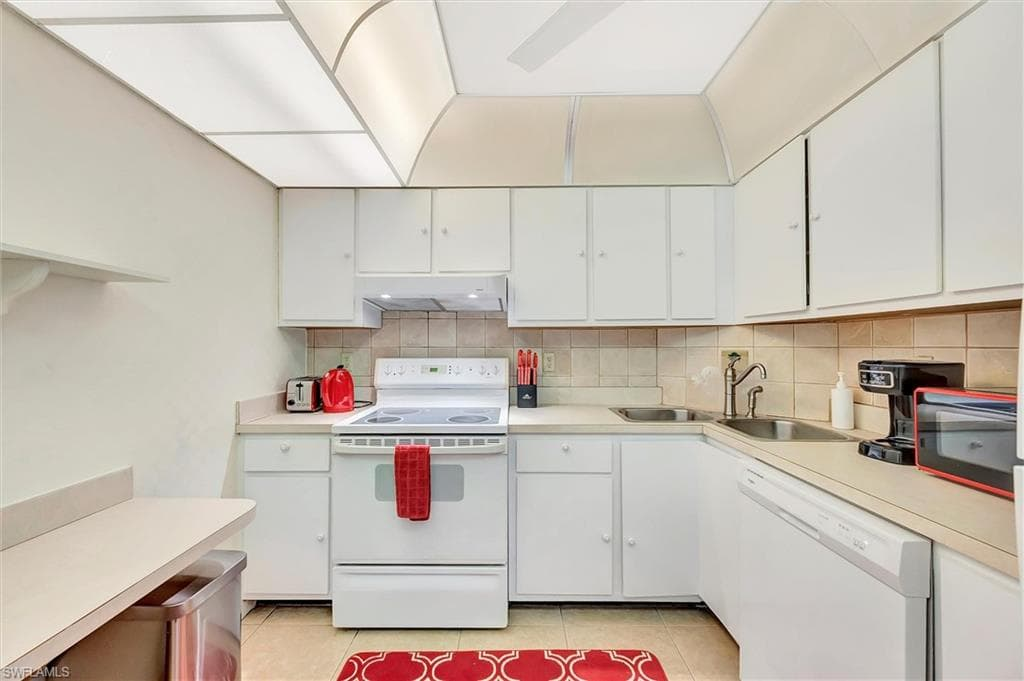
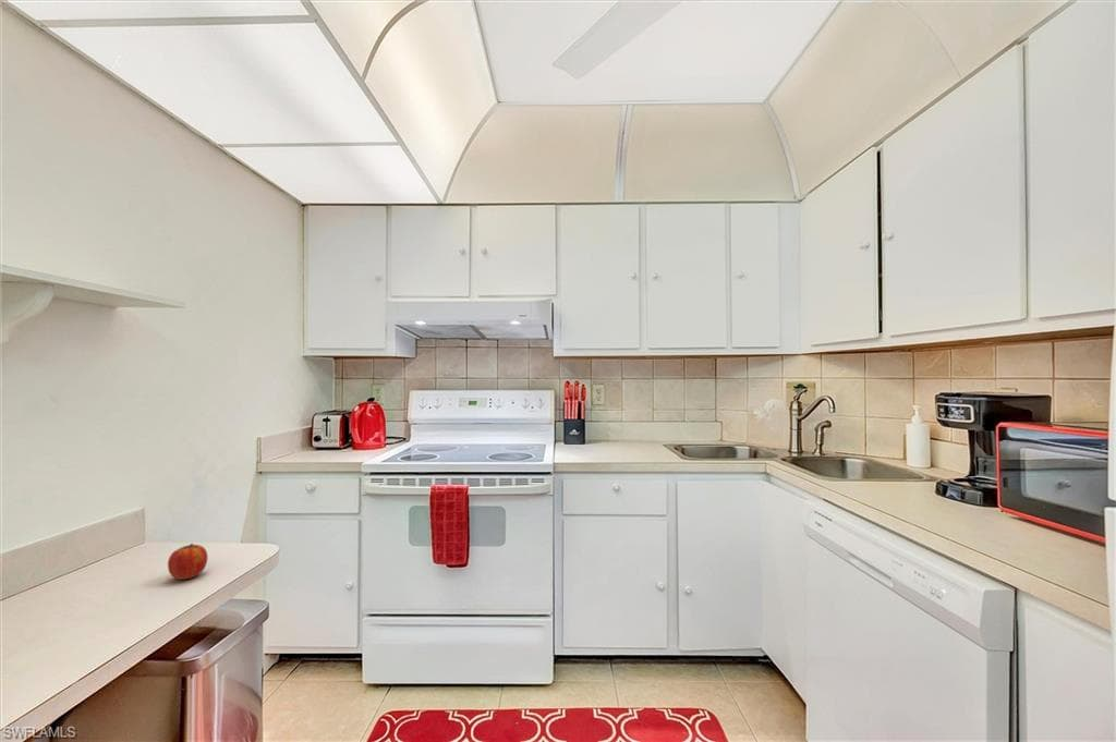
+ fruit [167,543,209,581]
